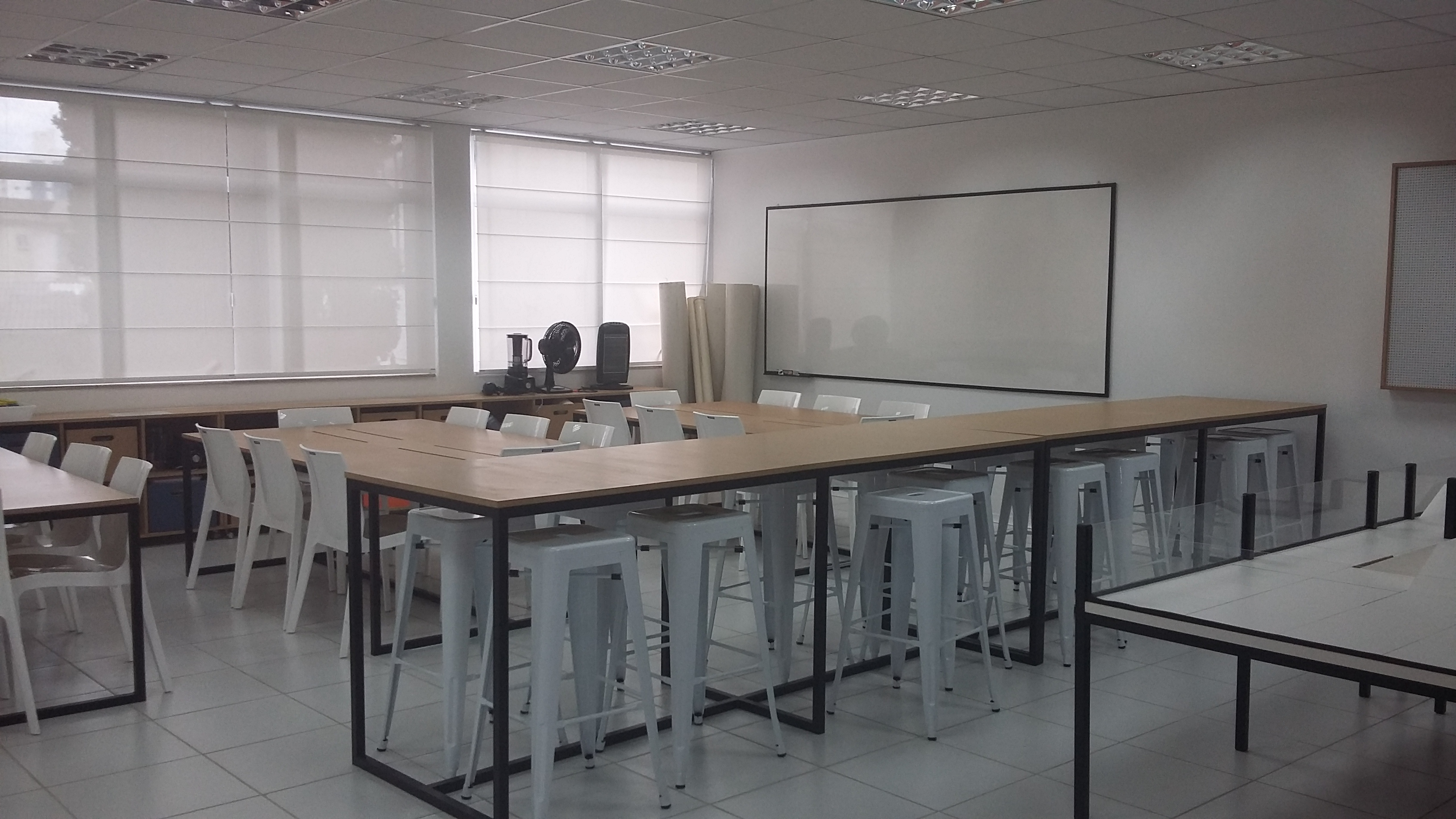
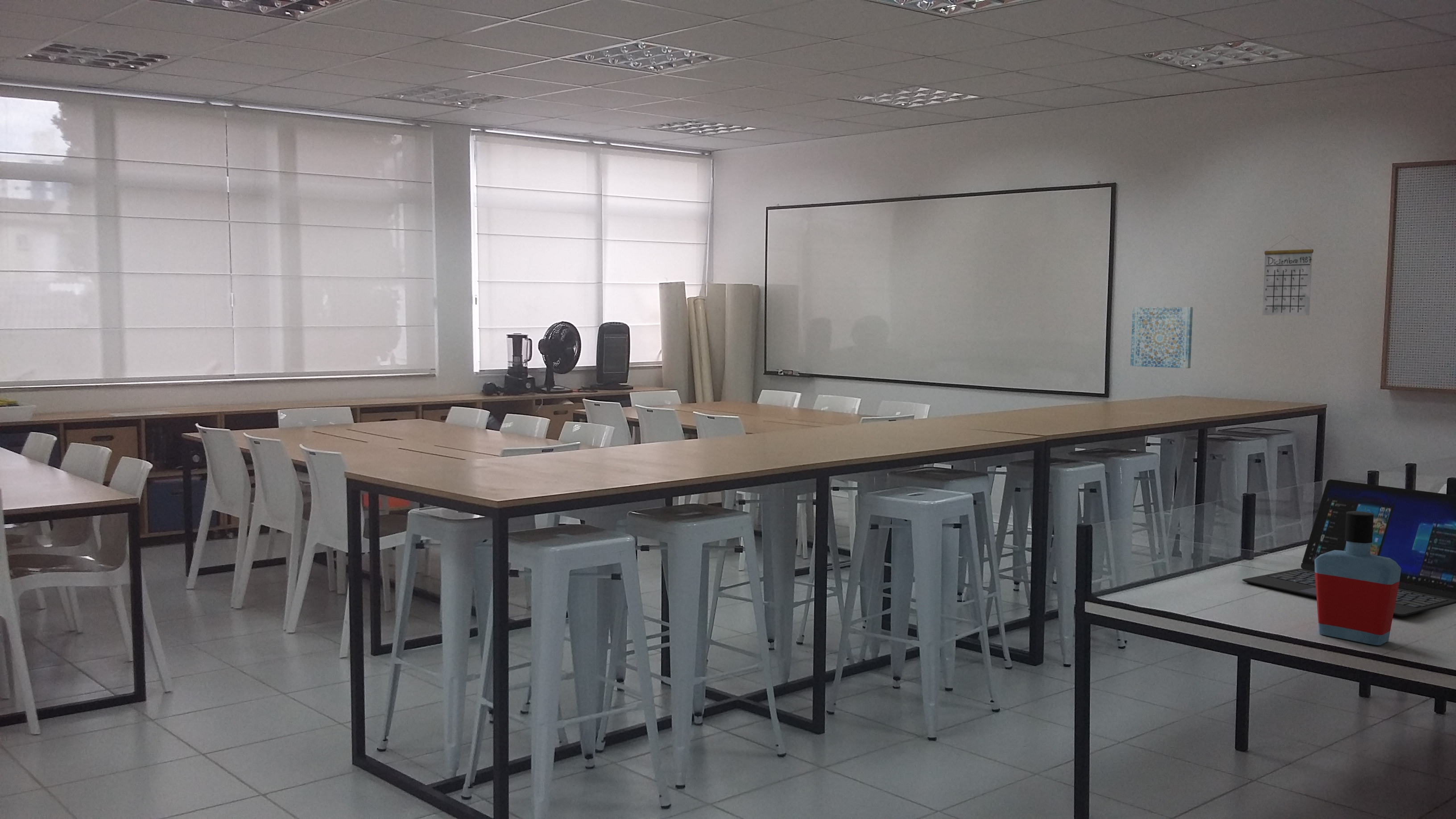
+ wall art [1130,306,1193,368]
+ bottle [1315,511,1401,645]
+ calendar [1262,234,1314,316]
+ laptop [1242,479,1456,616]
